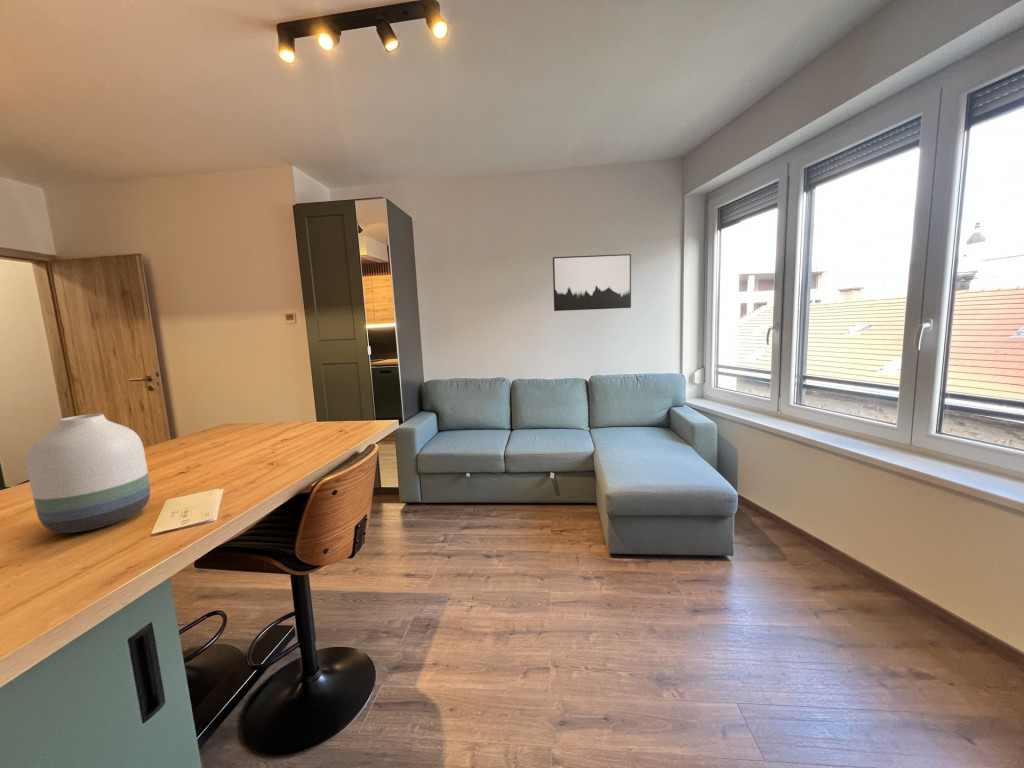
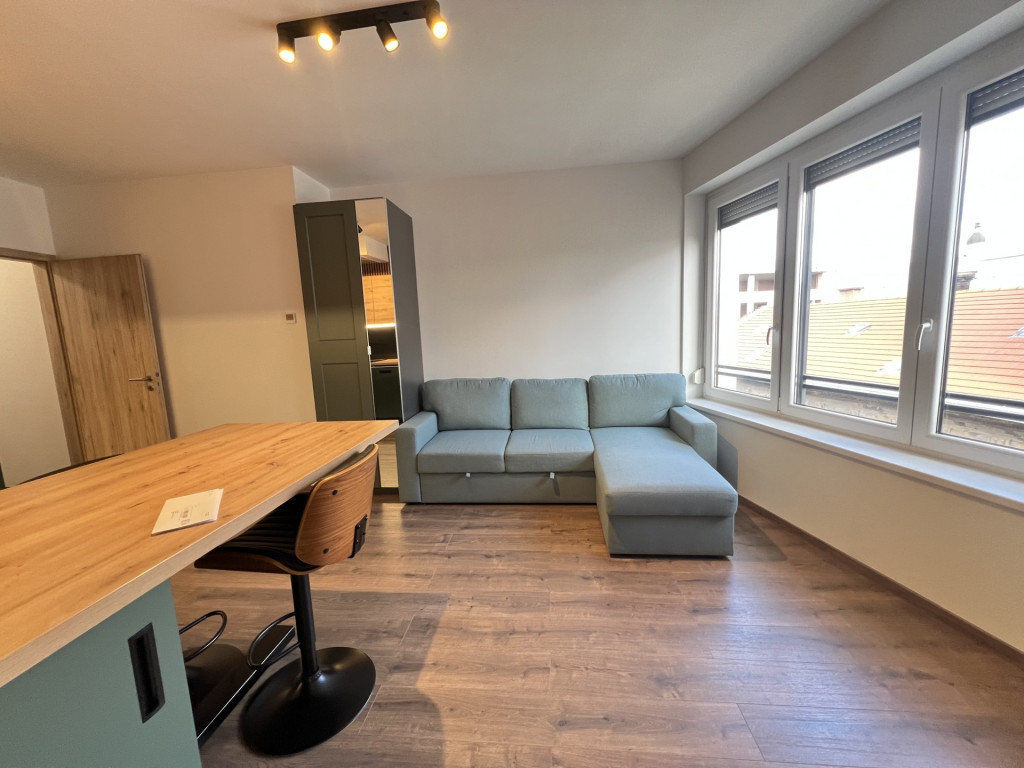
- vase [25,413,151,534]
- wall art [552,253,632,312]
